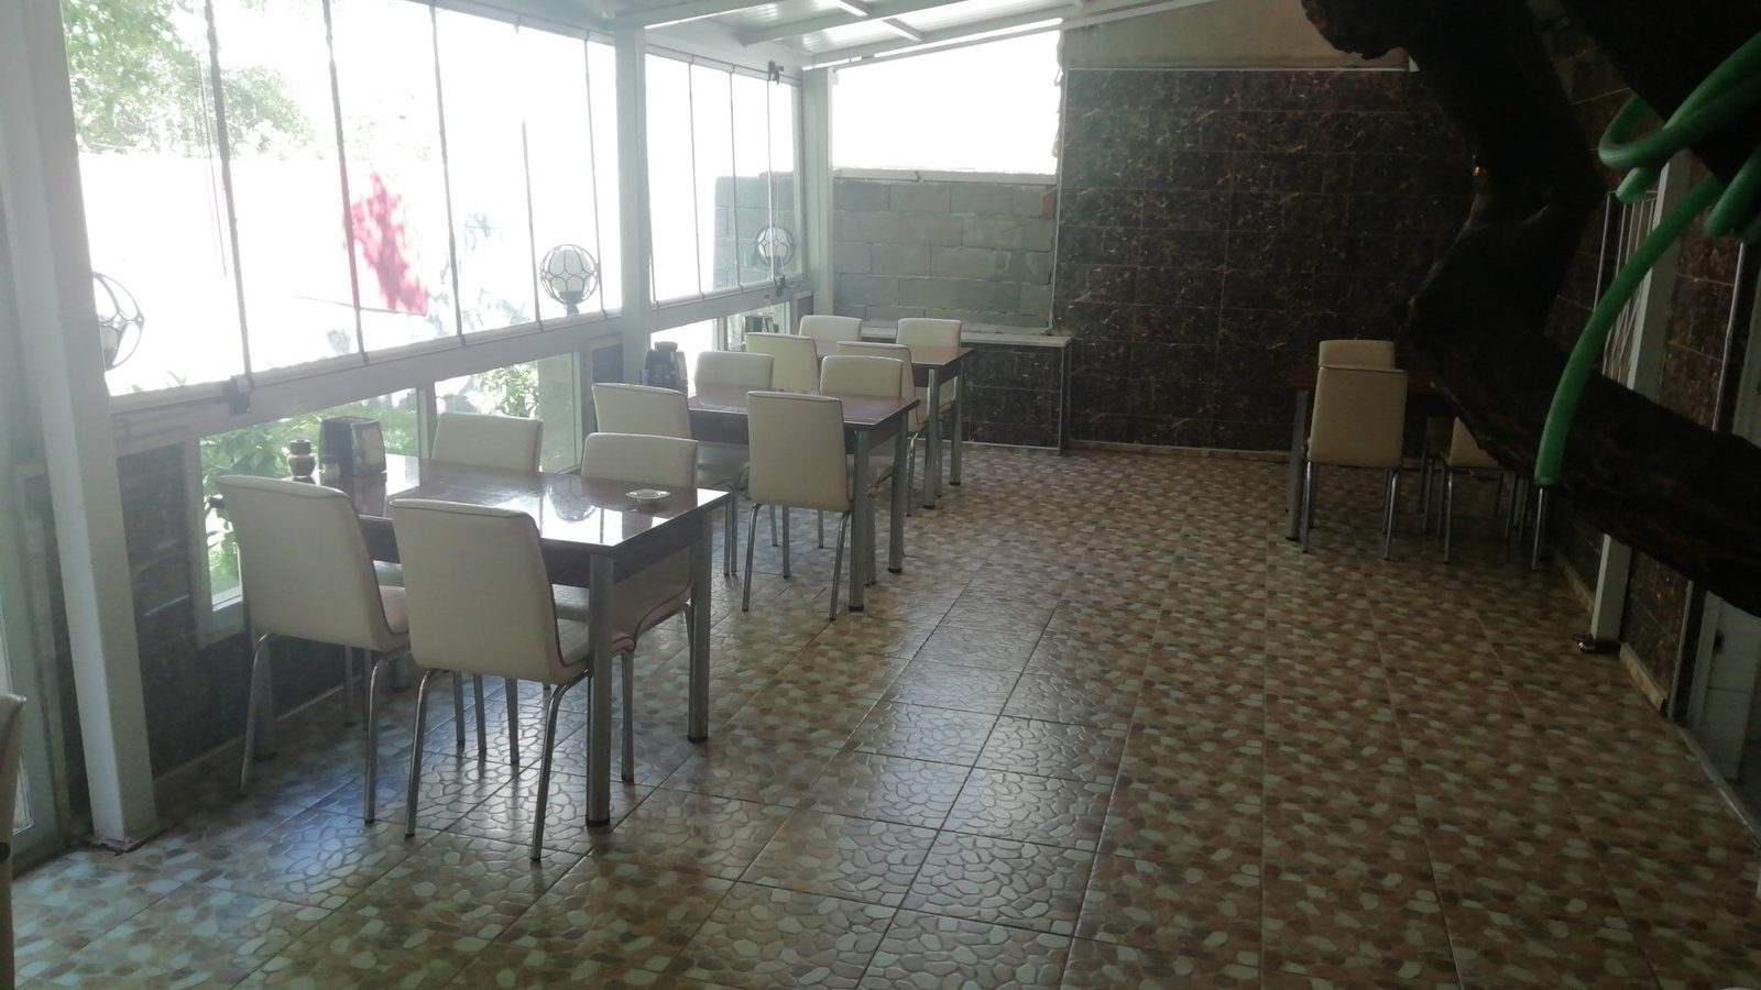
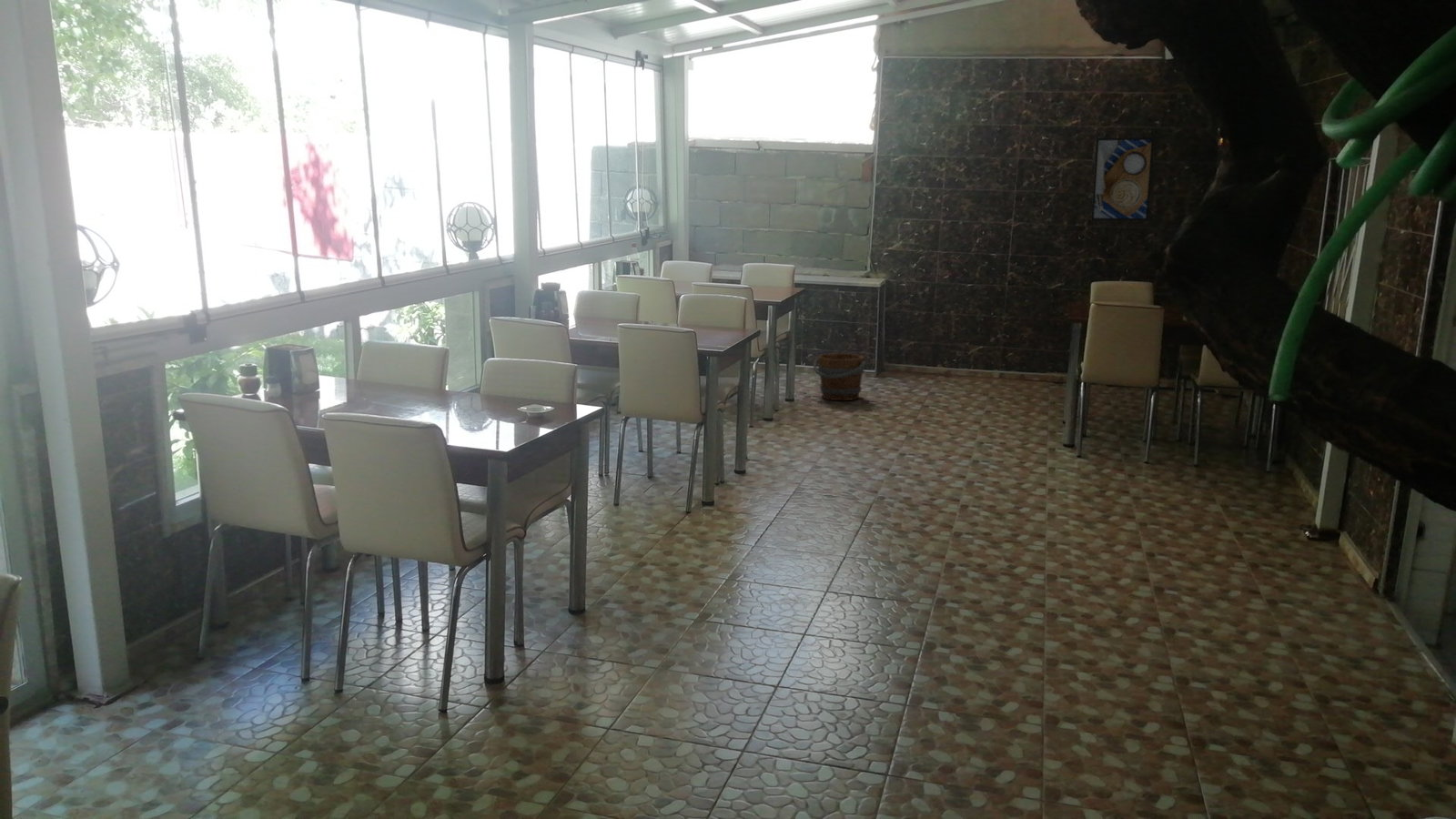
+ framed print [1090,136,1155,221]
+ bucket [813,352,867,401]
